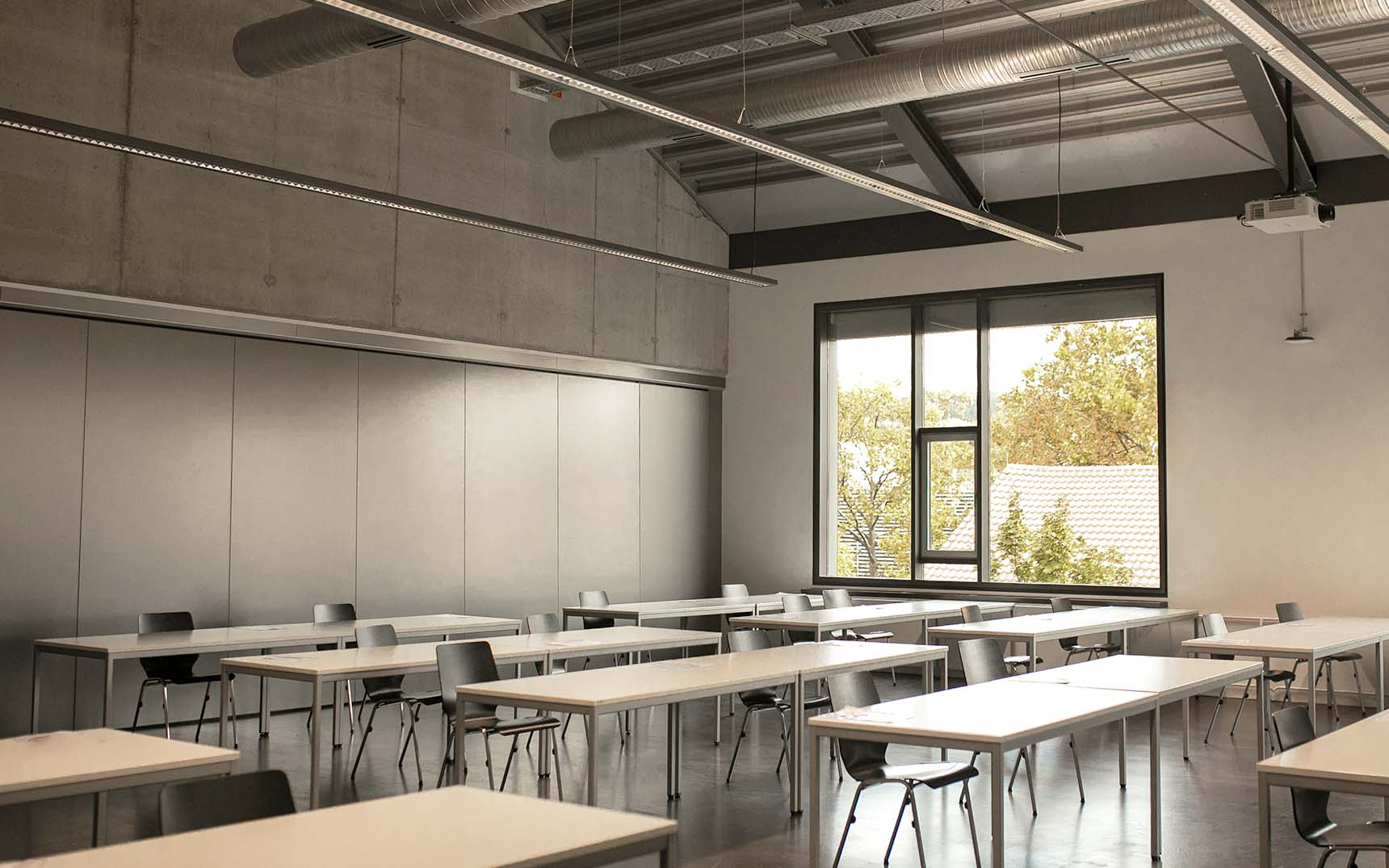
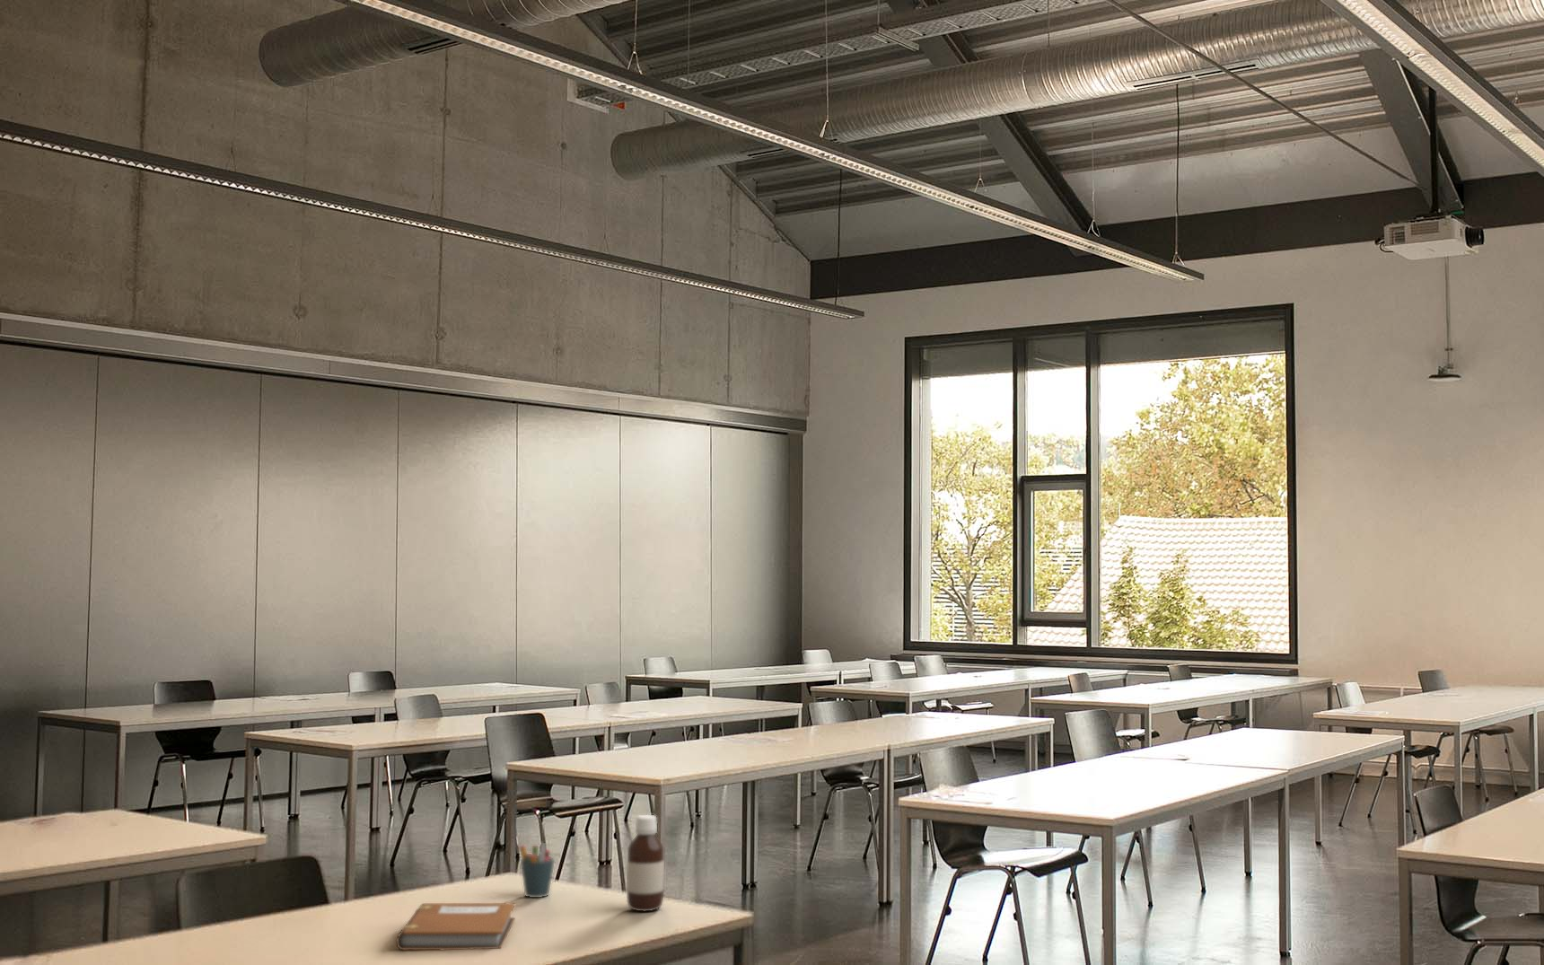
+ pen holder [518,842,556,898]
+ bottle [626,814,665,912]
+ notebook [396,902,516,951]
